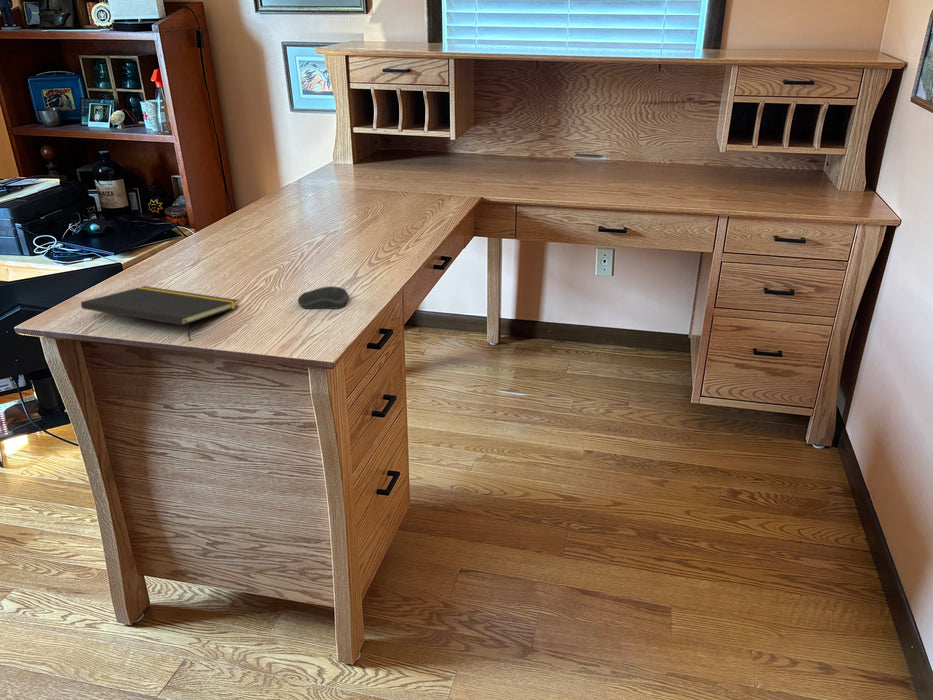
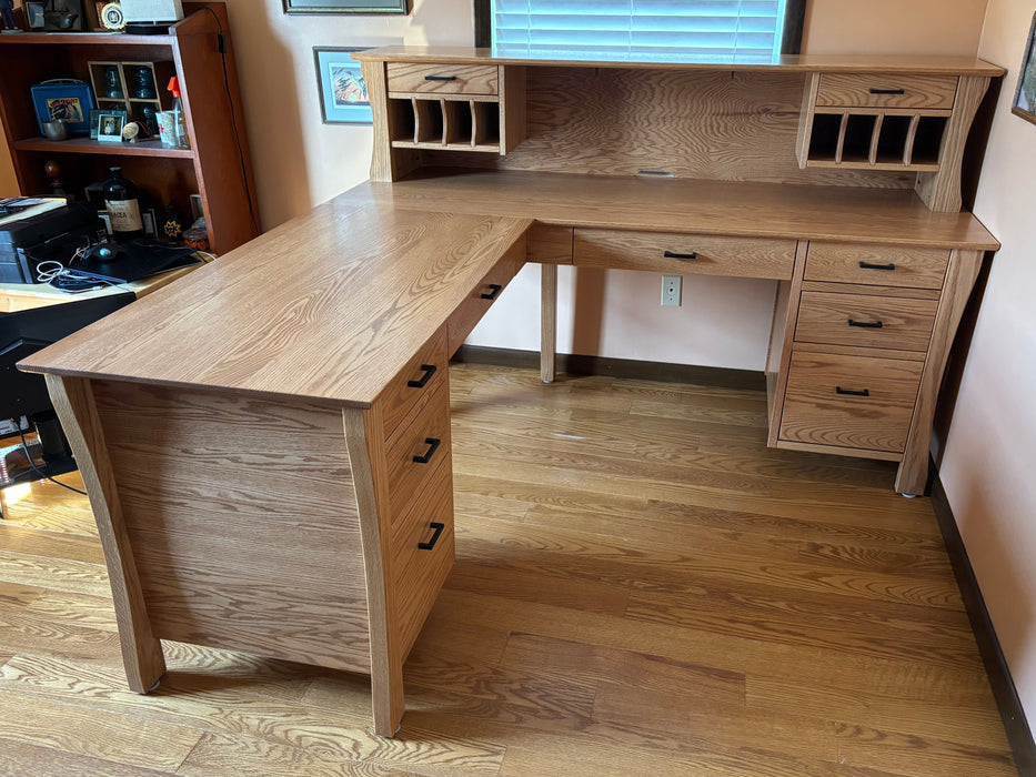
- notepad [80,285,239,342]
- computer mouse [297,285,350,310]
